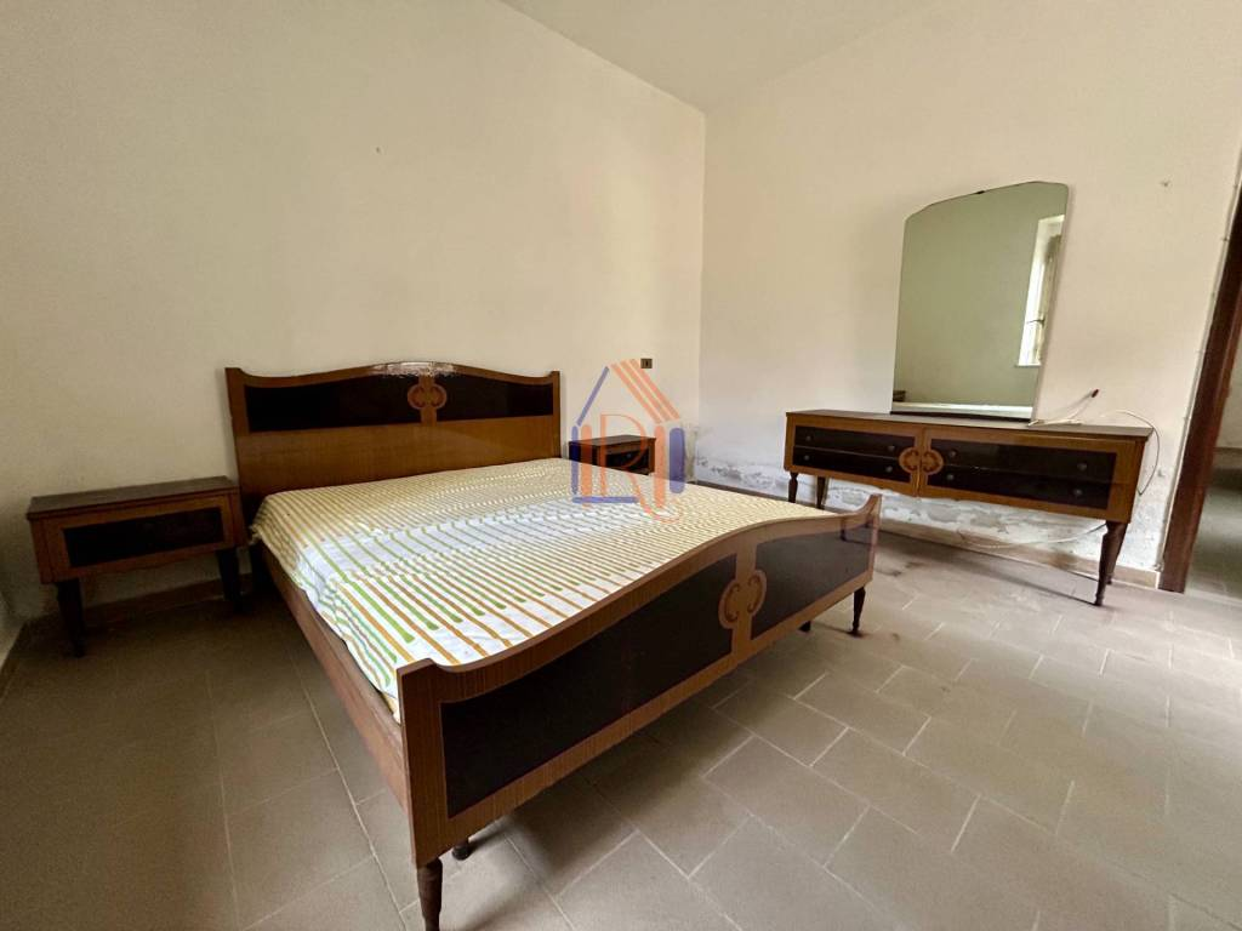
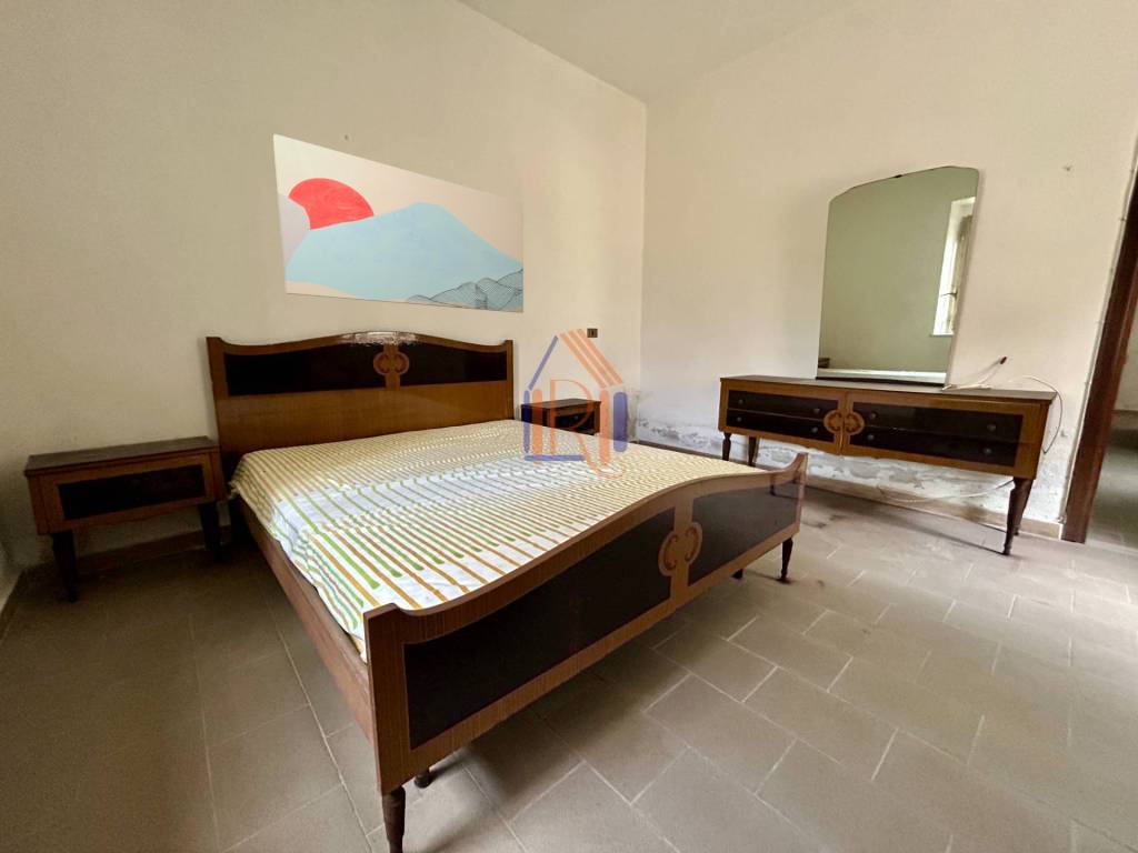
+ wall art [272,133,525,314]
